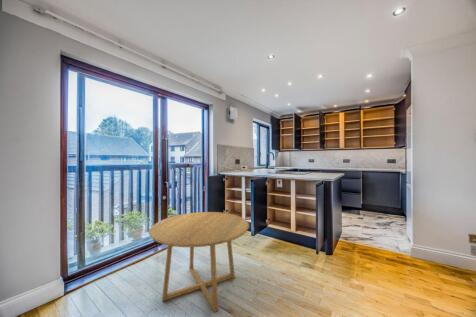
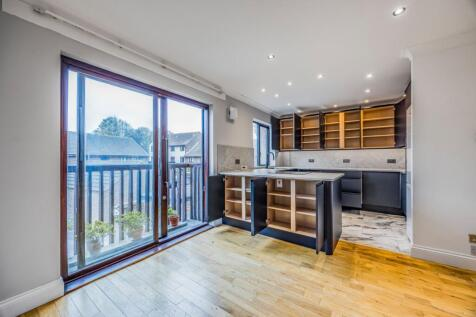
- round table [148,211,250,313]
